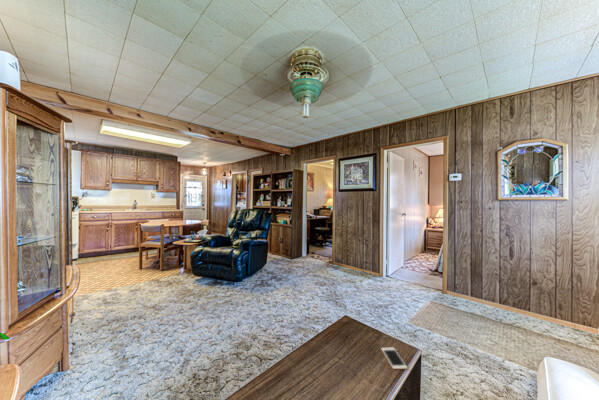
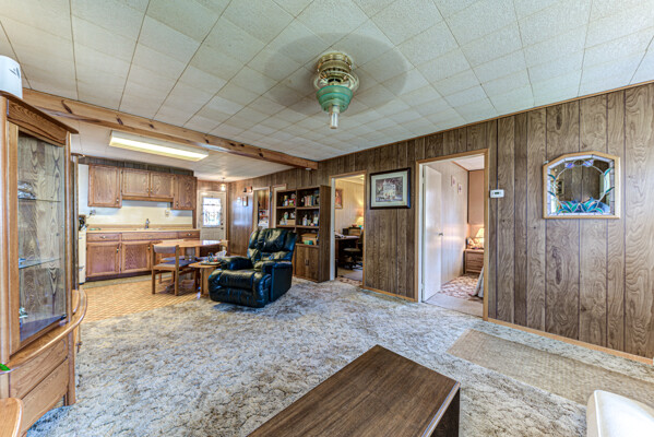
- cell phone [380,347,408,370]
